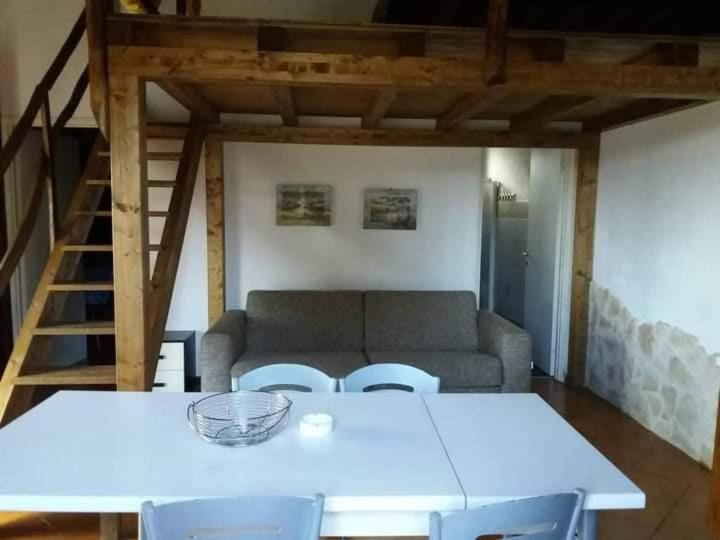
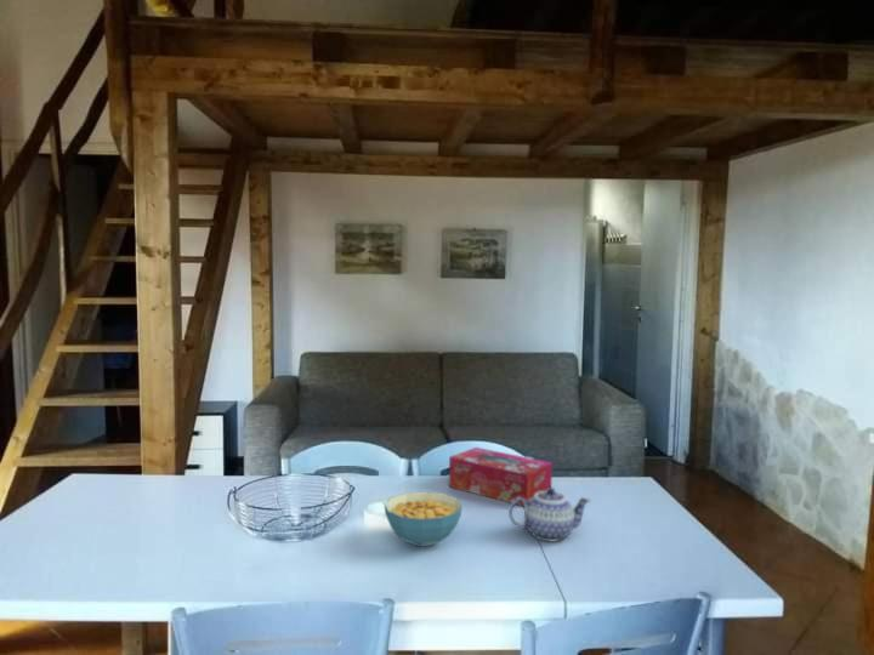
+ teapot [507,486,592,542]
+ cereal bowl [384,490,464,547]
+ tissue box [448,446,554,507]
